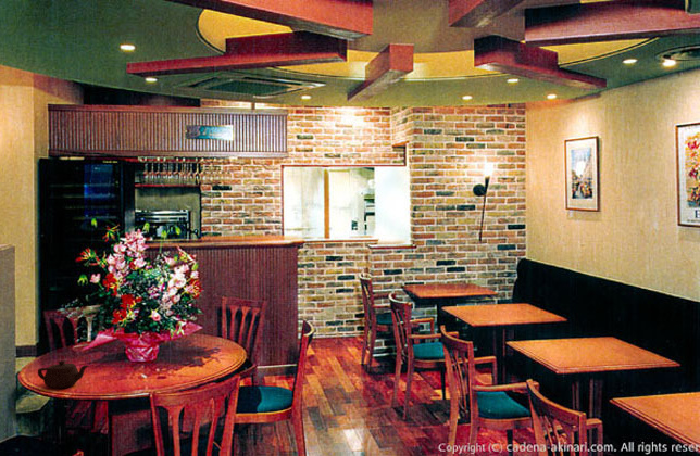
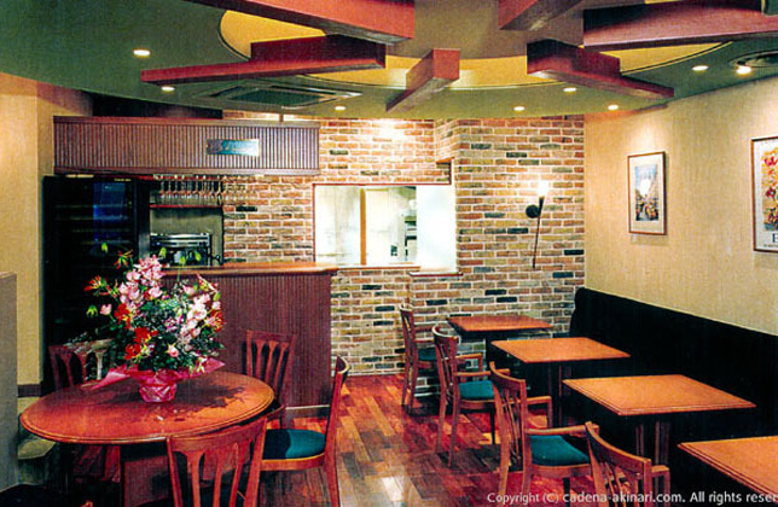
- teapot [37,359,90,390]
